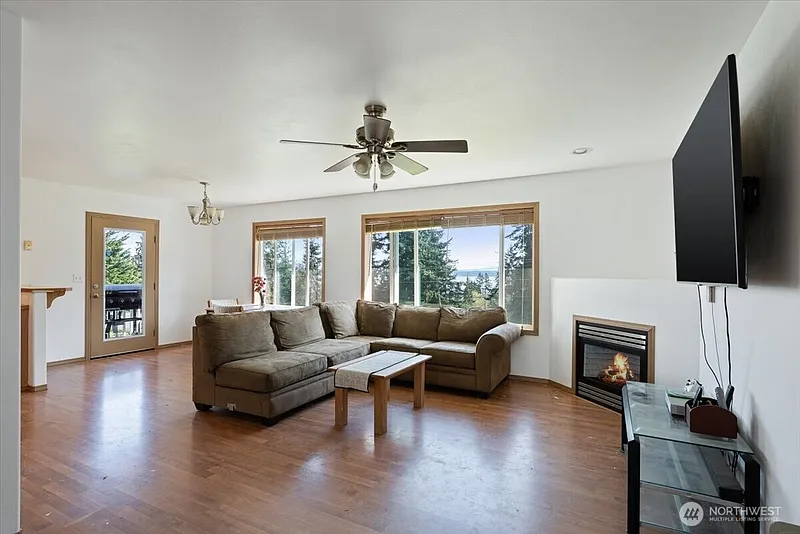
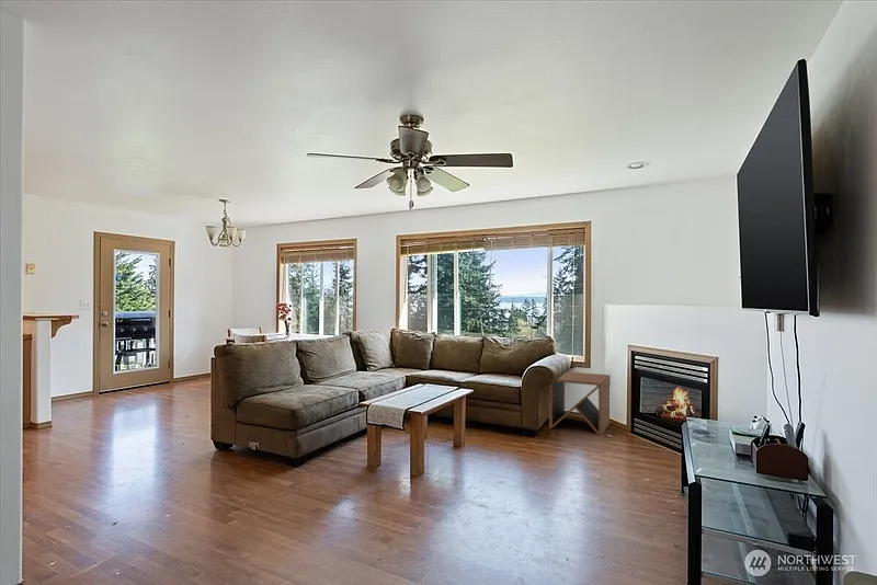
+ side table [548,370,612,436]
